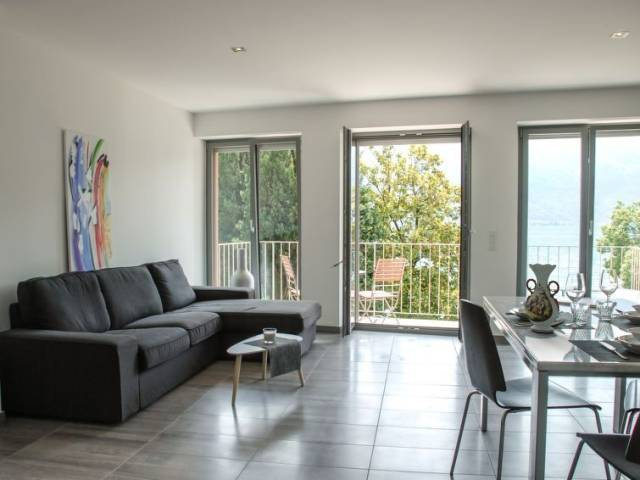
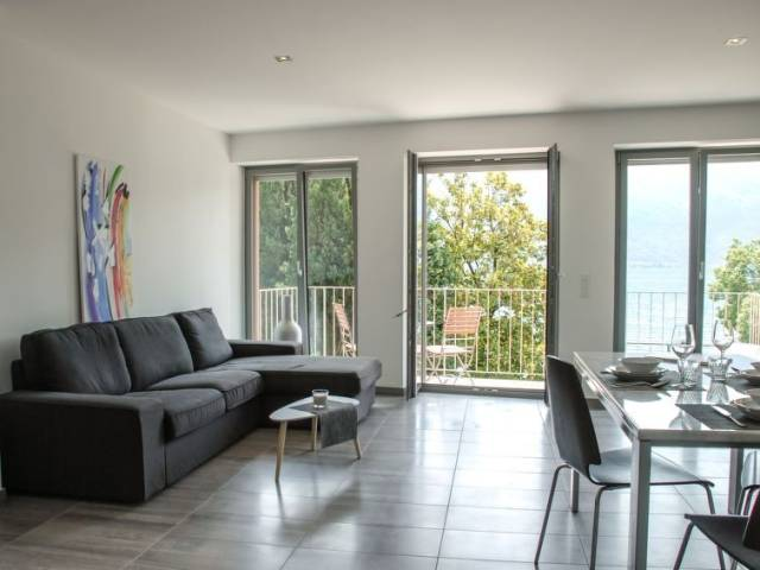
- vase [524,263,561,333]
